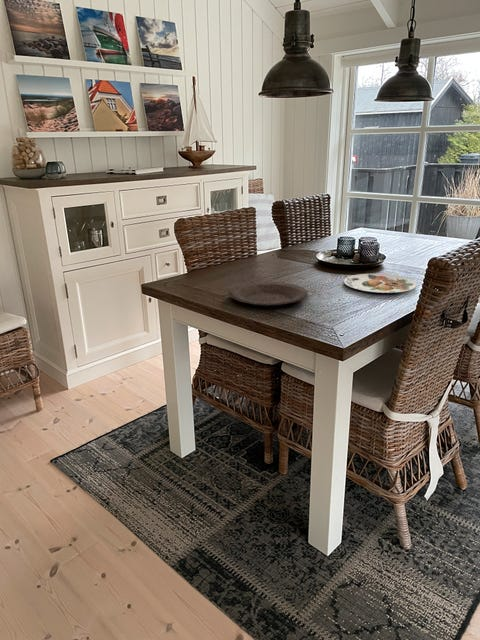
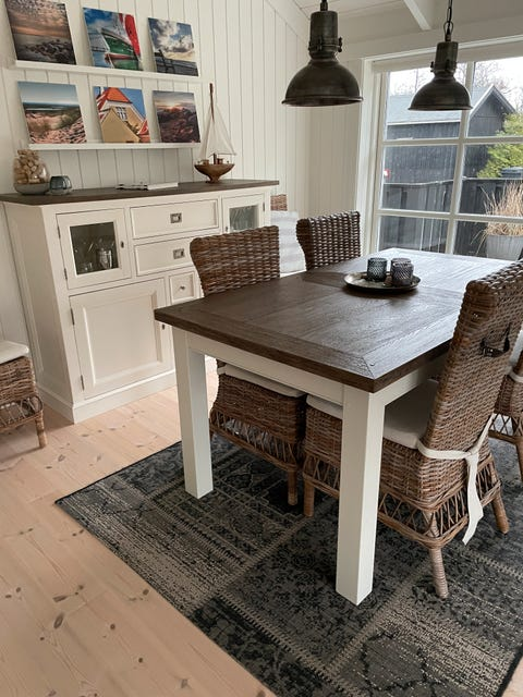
- plate [228,281,309,307]
- plate [343,273,418,294]
